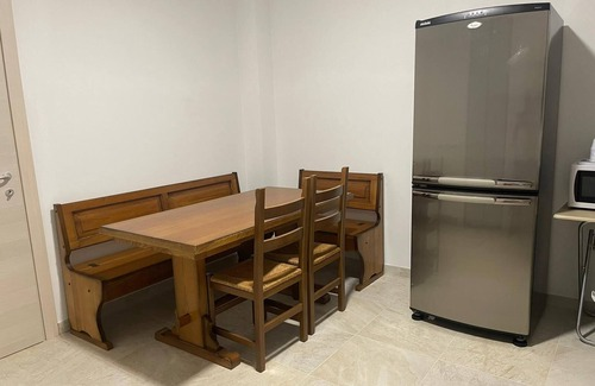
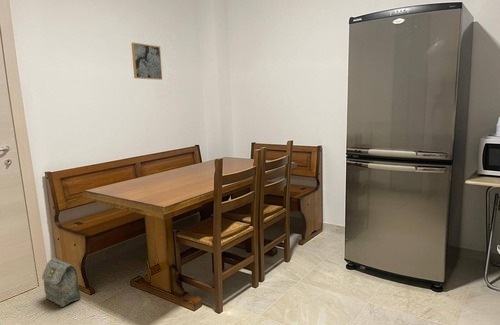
+ bag [41,257,82,308]
+ wall art [130,42,163,81]
